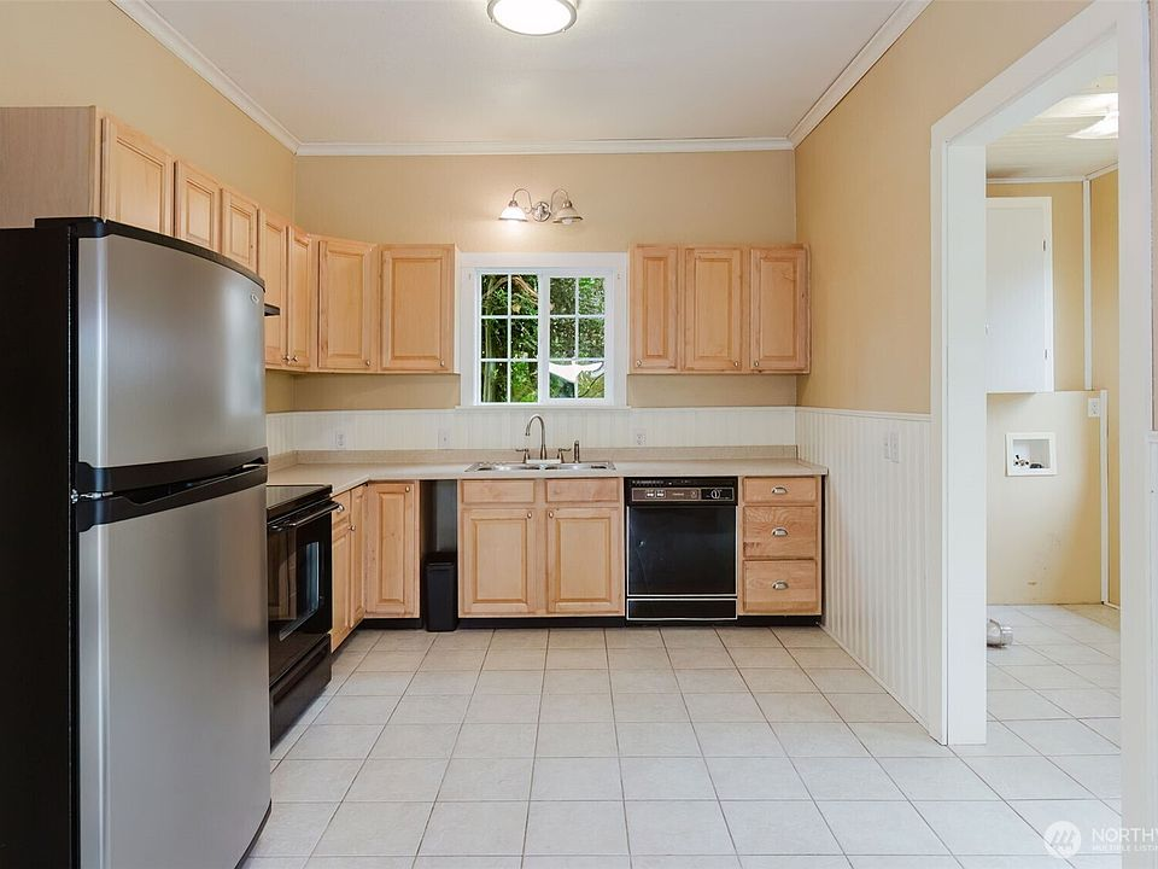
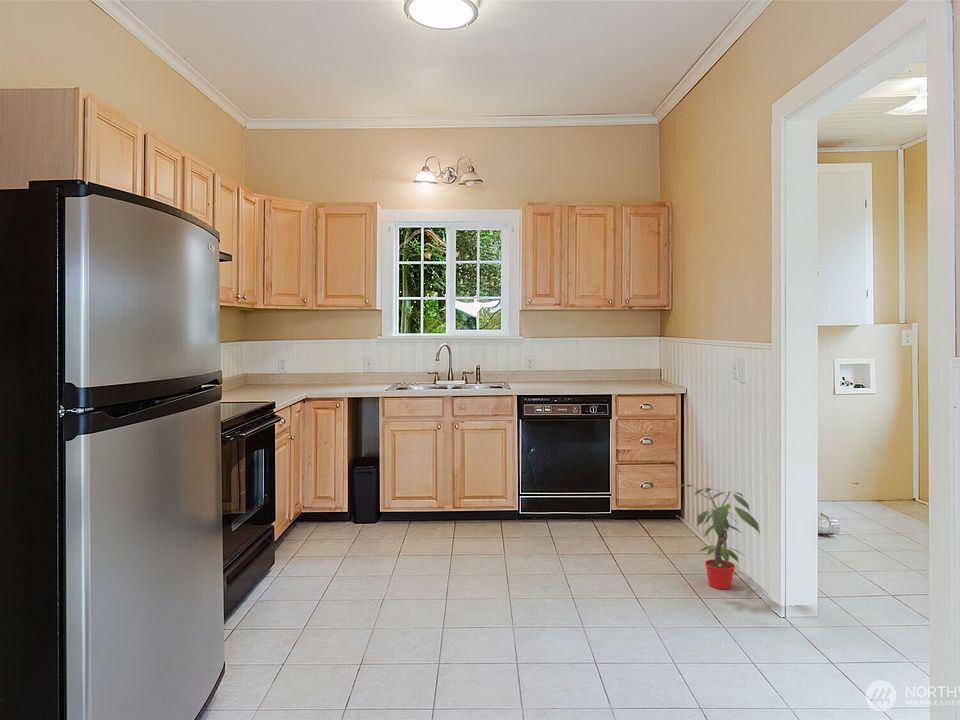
+ potted plant [673,483,761,590]
